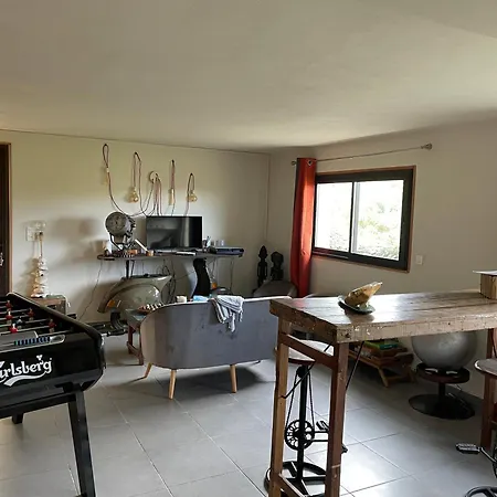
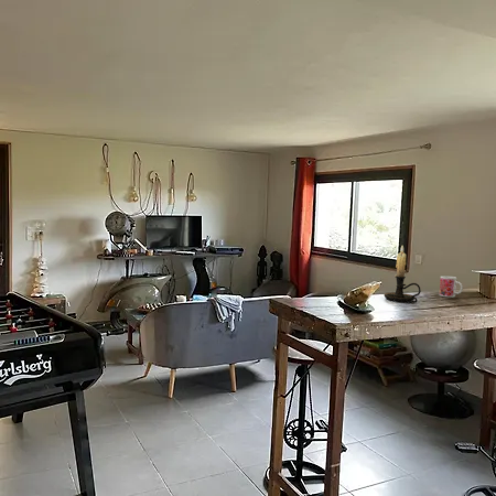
+ candle holder [382,245,422,303]
+ mug [439,274,464,299]
